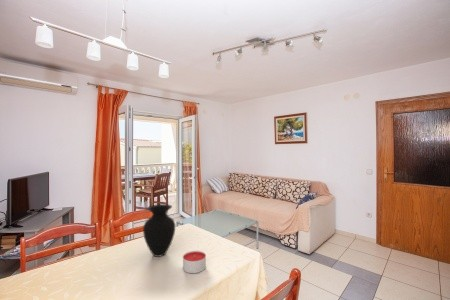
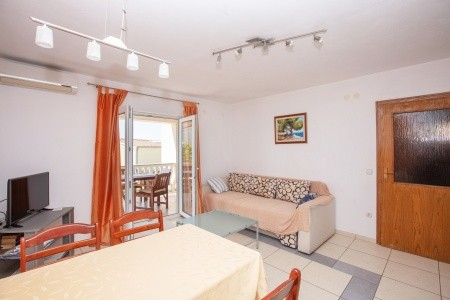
- candle [182,250,207,274]
- vase [142,203,176,258]
